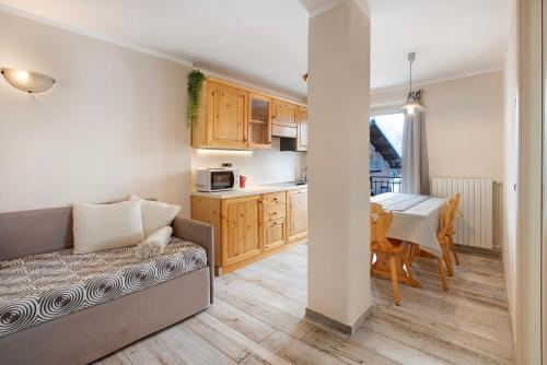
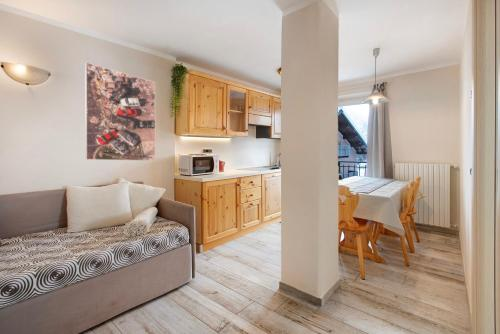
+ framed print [84,61,156,162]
